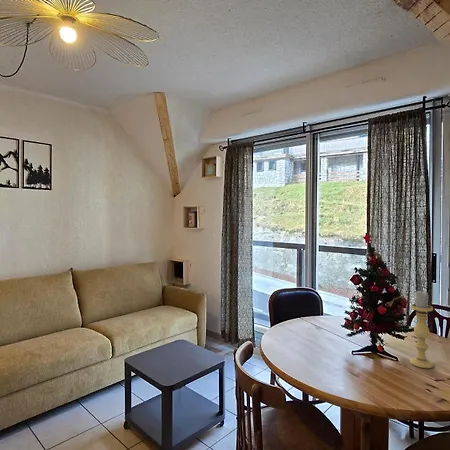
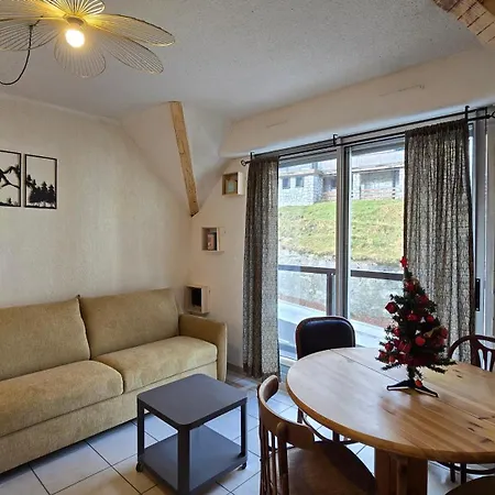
- candle holder [409,290,434,369]
